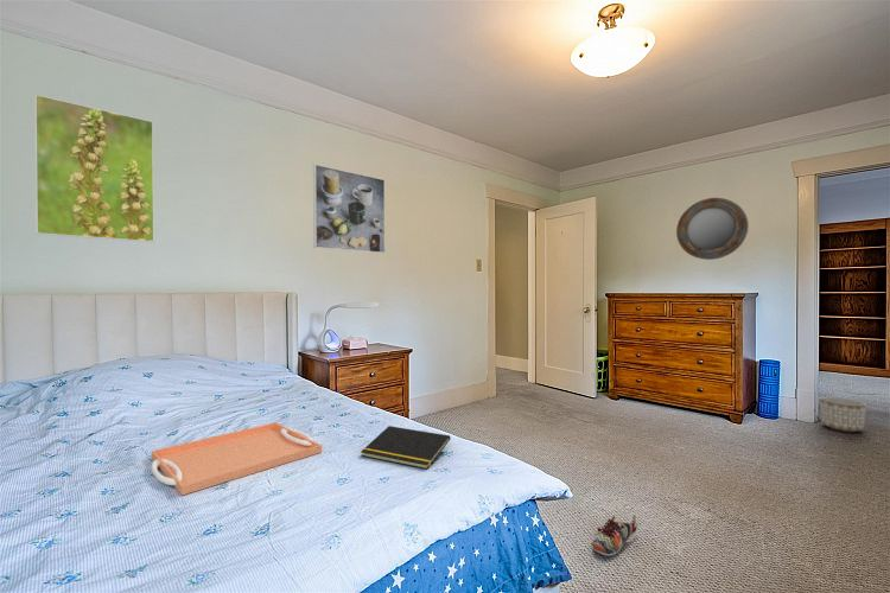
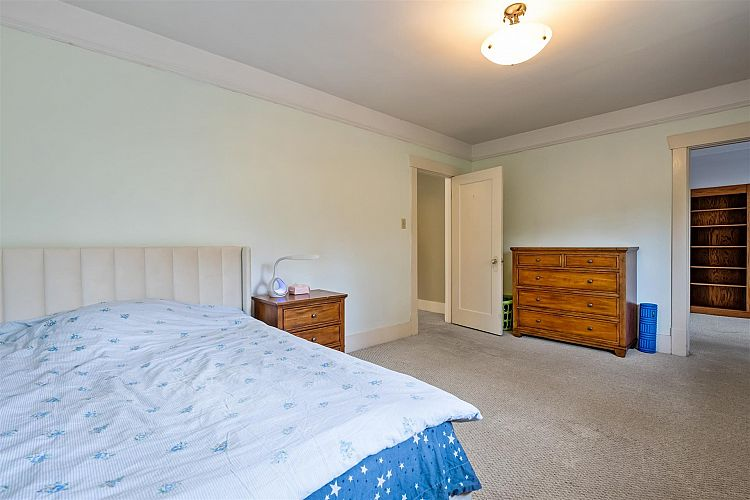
- planter [819,396,867,433]
- serving tray [150,421,323,497]
- notepad [360,425,451,471]
- shoe [591,515,638,557]
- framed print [312,164,386,254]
- home mirror [675,197,750,261]
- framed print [34,94,155,243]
